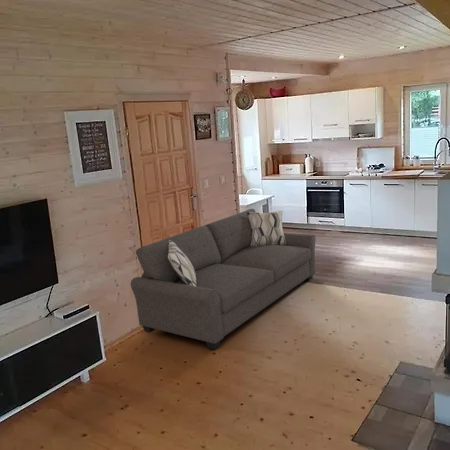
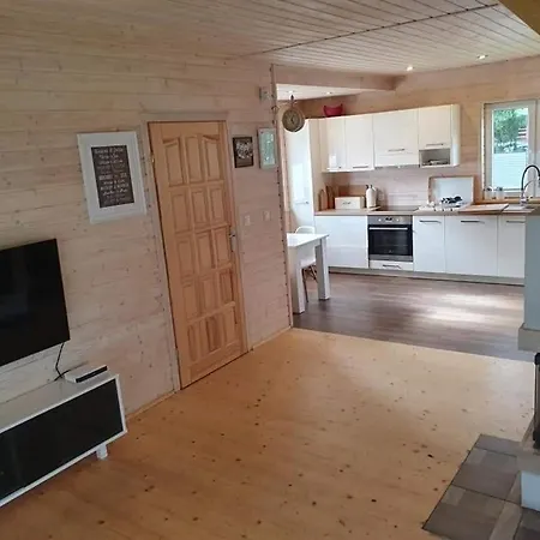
- sofa [130,208,317,350]
